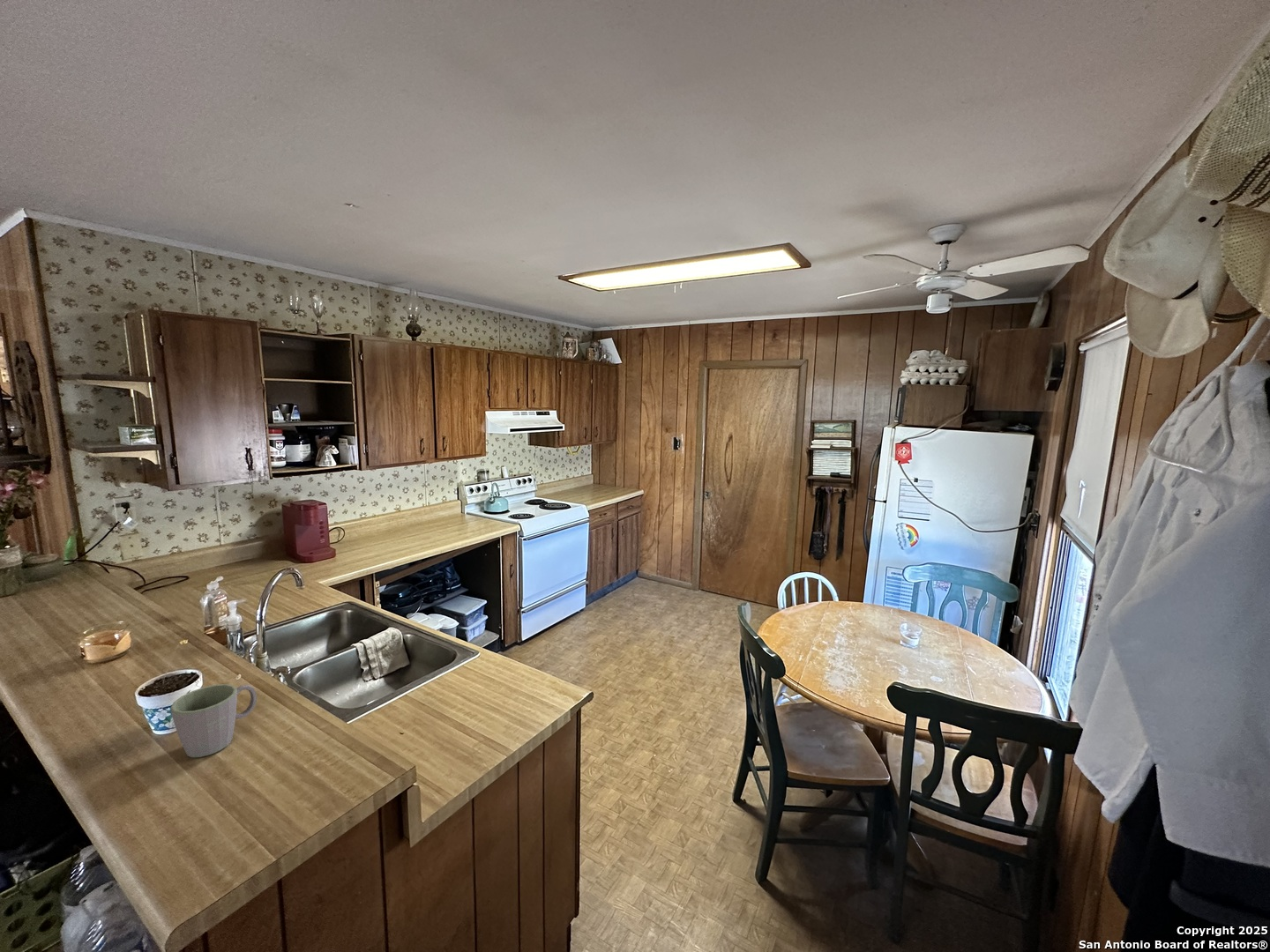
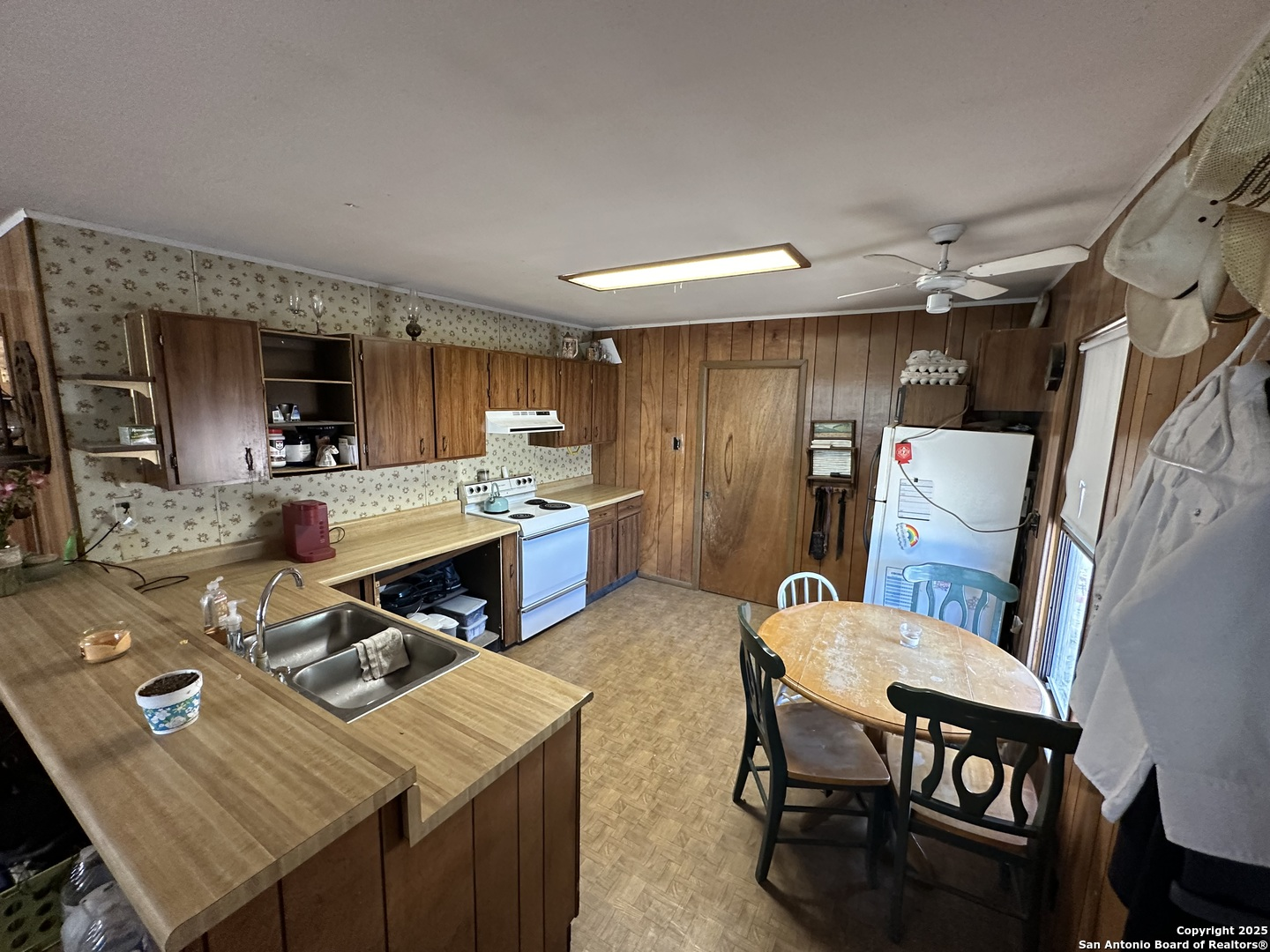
- mug [170,683,258,758]
